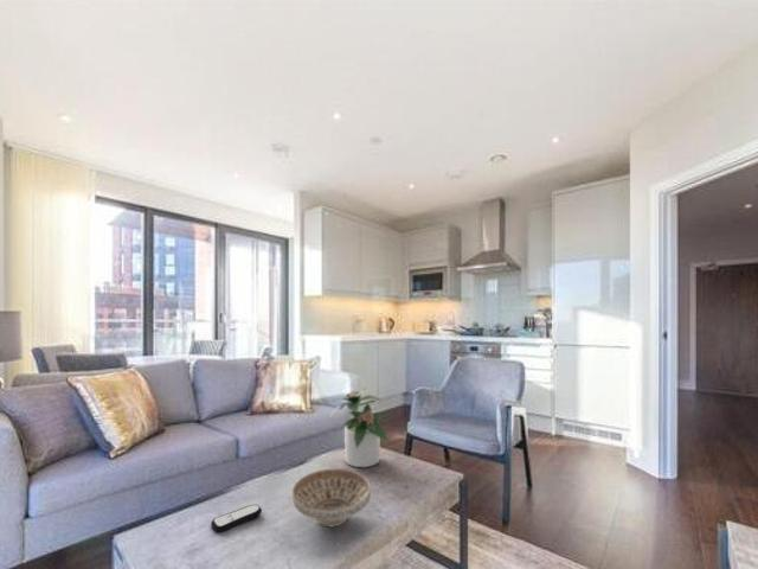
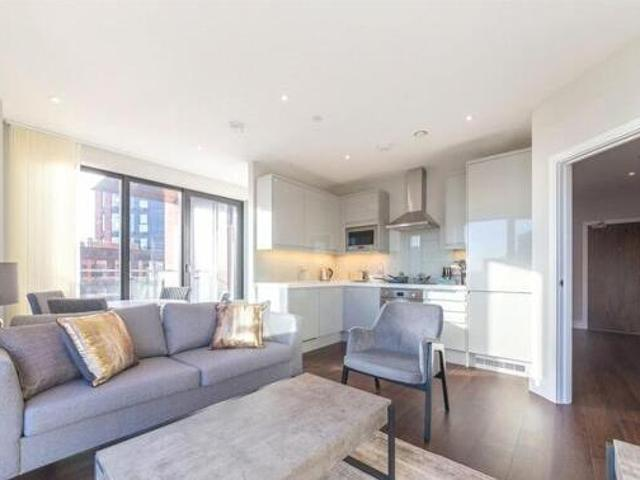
- decorative bowl [291,467,372,528]
- potted plant [328,385,388,468]
- remote control [210,504,263,533]
